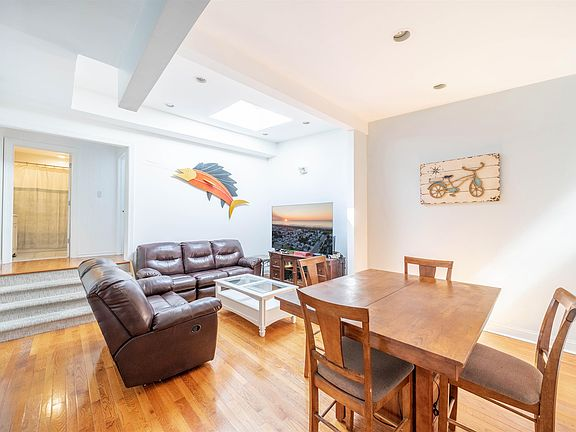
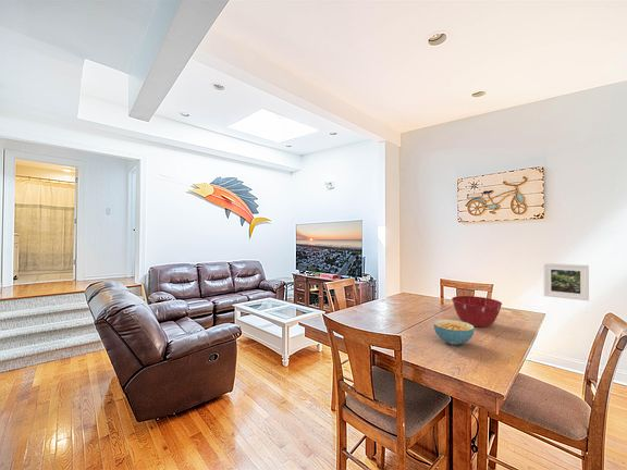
+ cereal bowl [432,319,476,346]
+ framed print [542,262,590,301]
+ mixing bowl [451,295,503,329]
